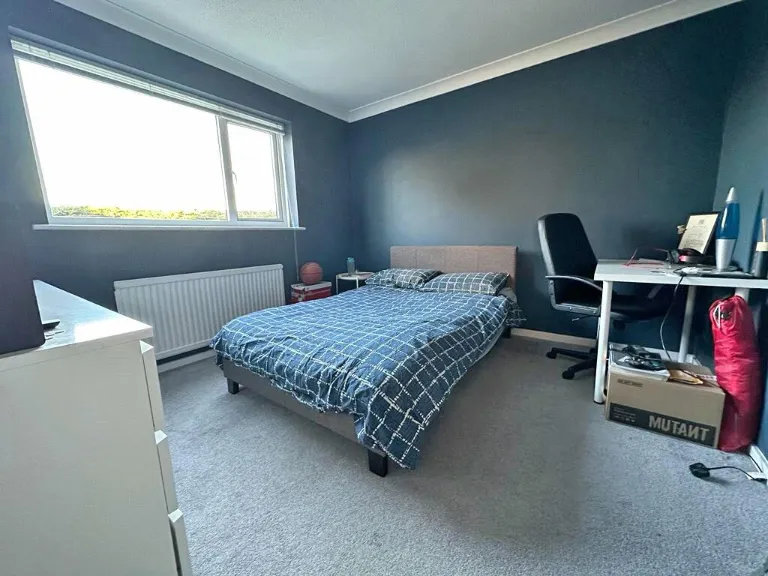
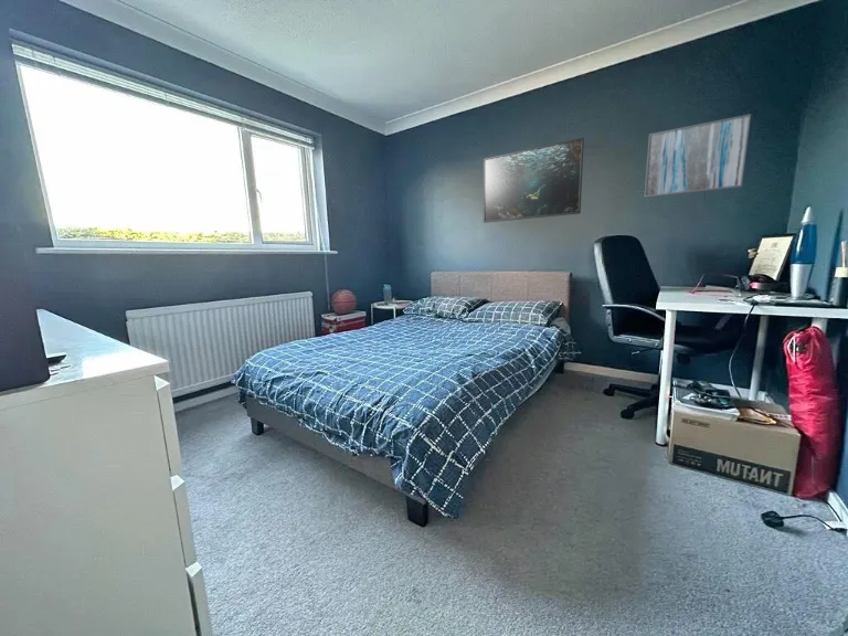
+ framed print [483,137,585,224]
+ wall art [644,113,752,199]
